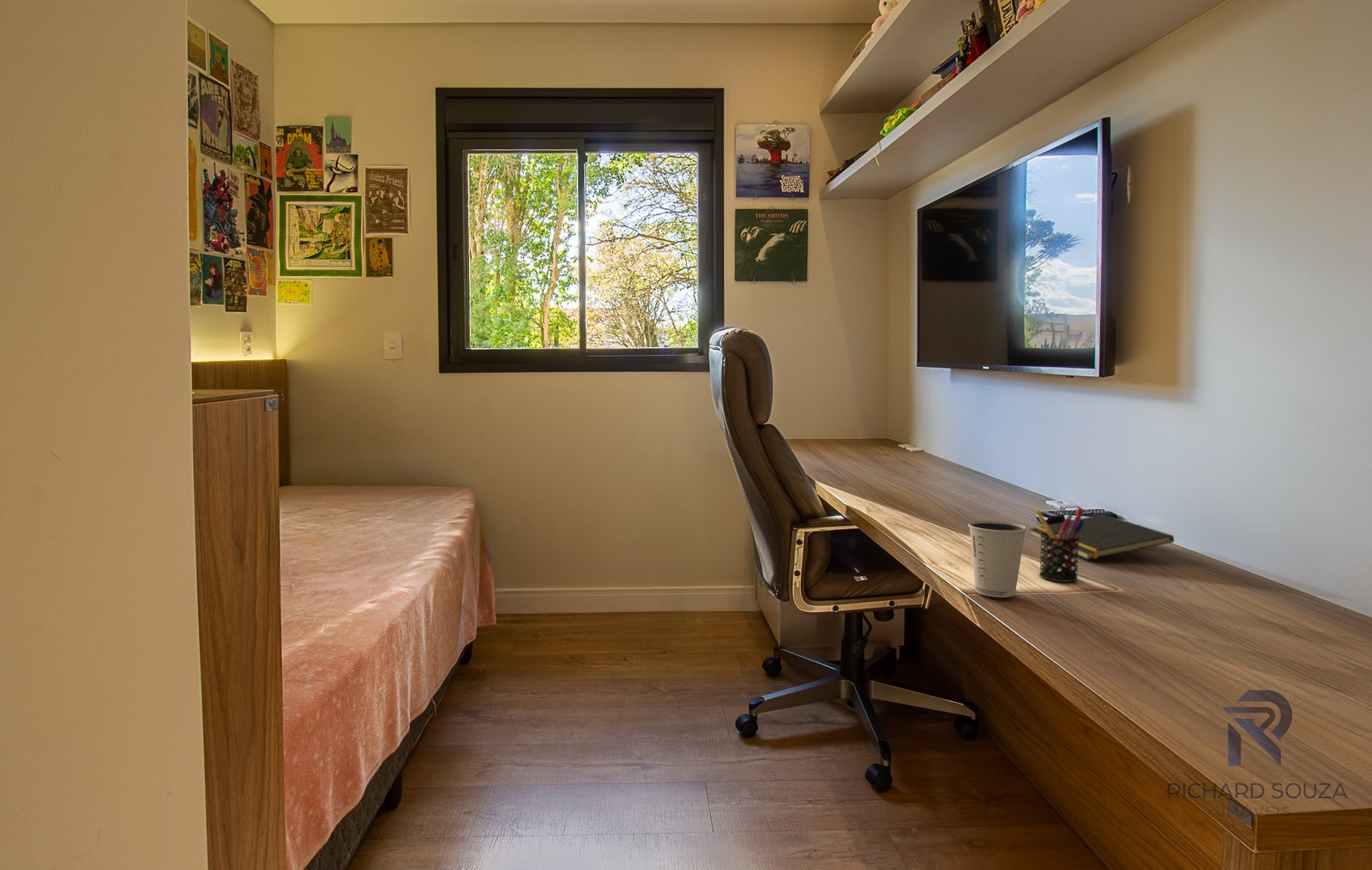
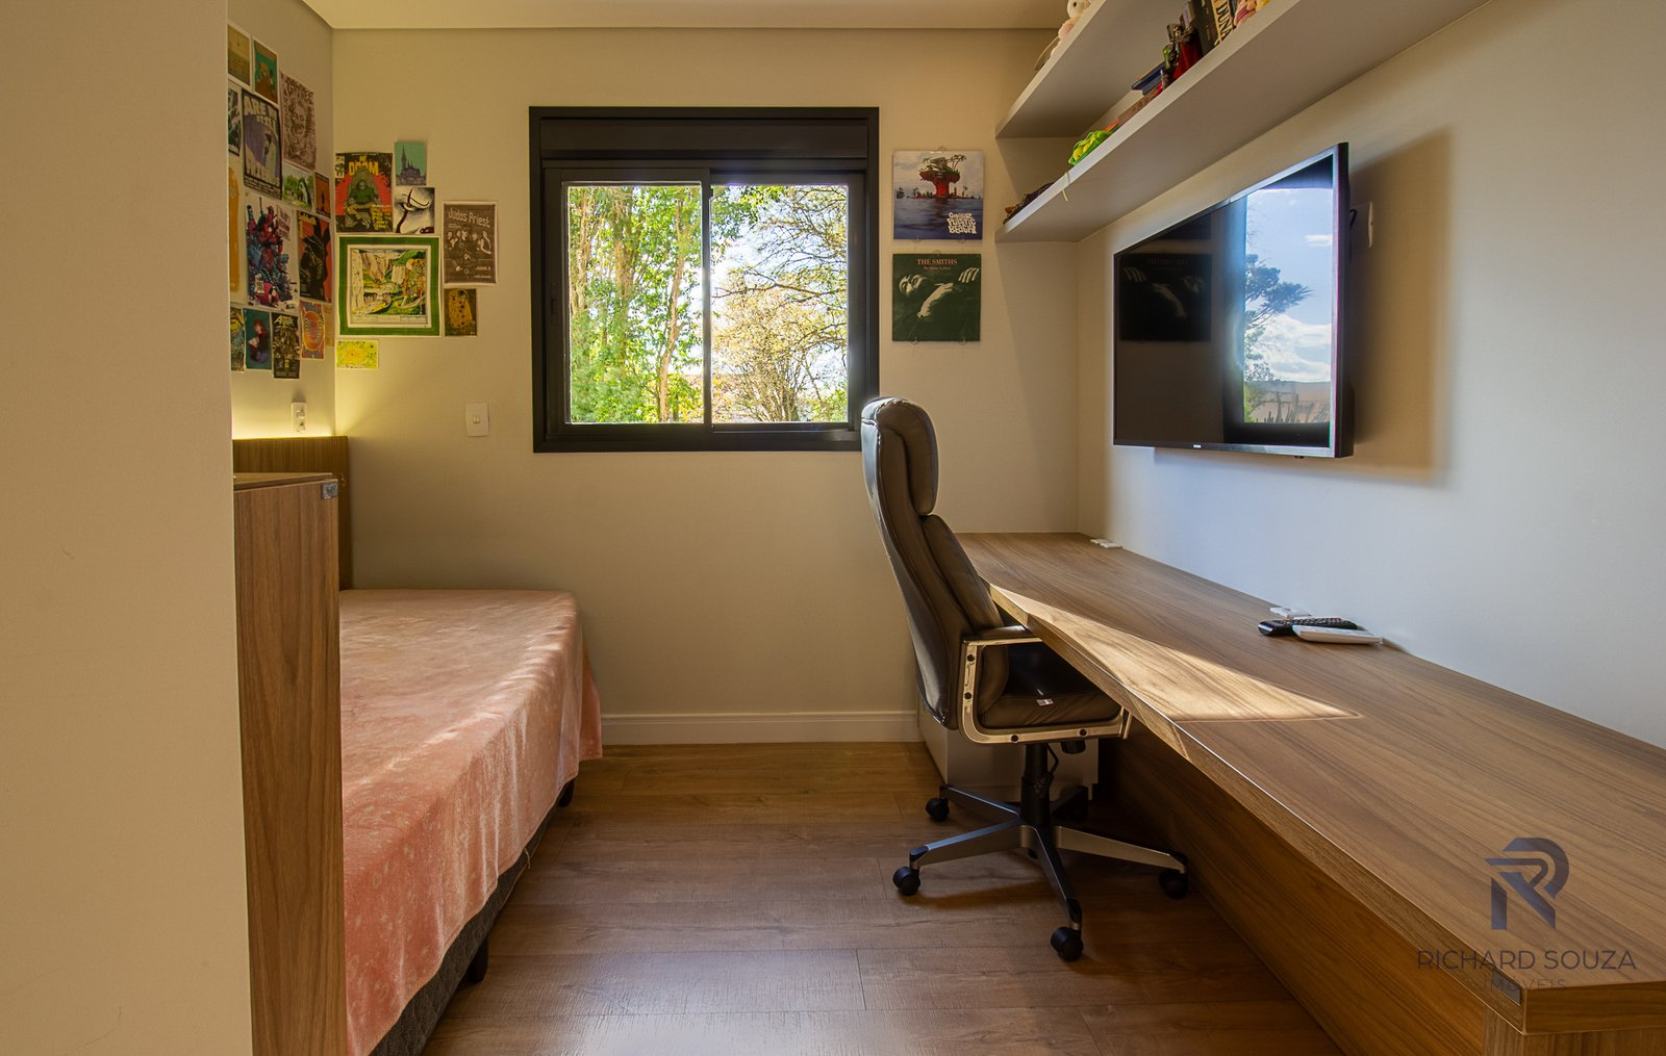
- dixie cup [967,520,1027,598]
- notepad [1028,513,1175,561]
- pen holder [1035,507,1084,583]
